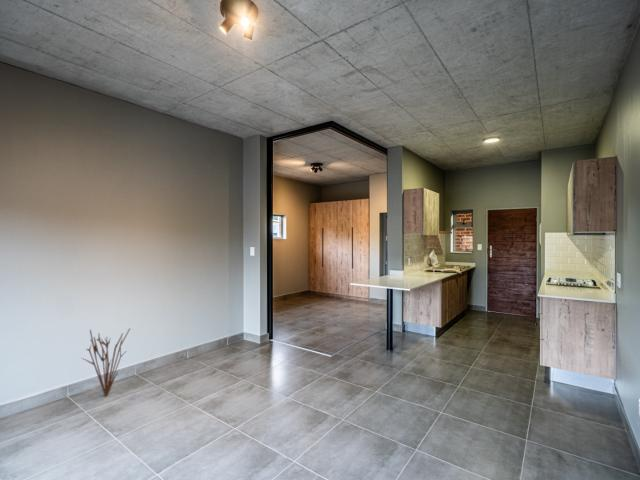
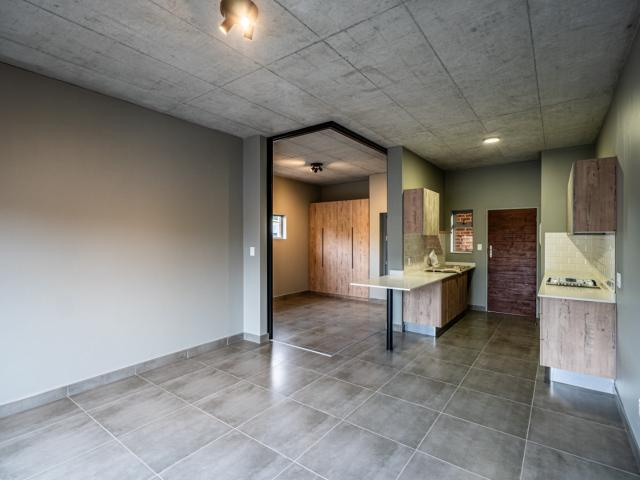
- decorative plant [81,327,131,397]
